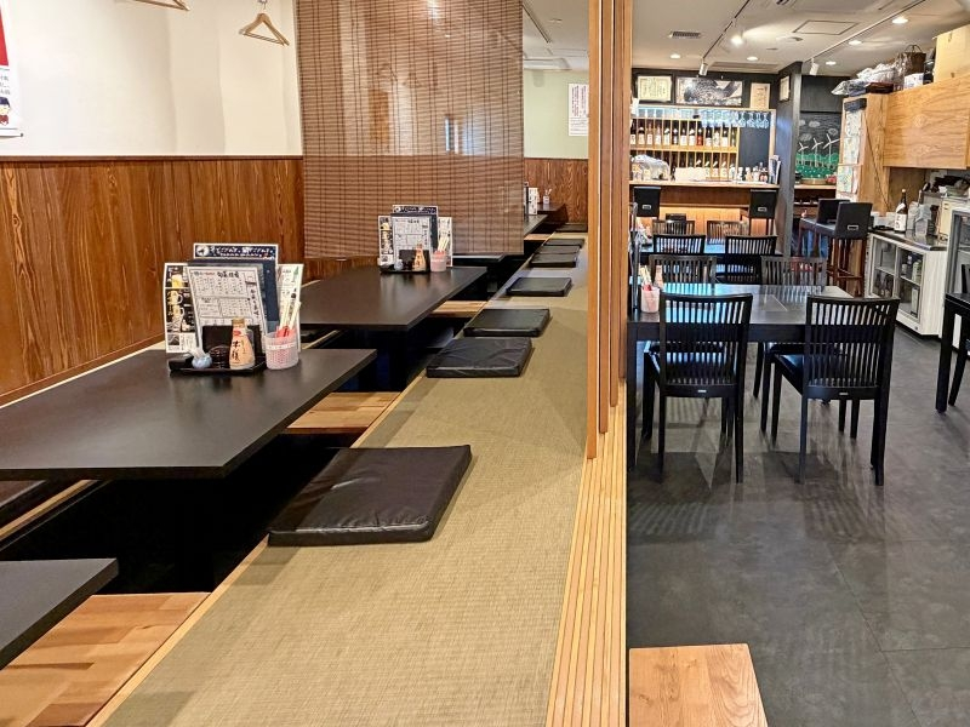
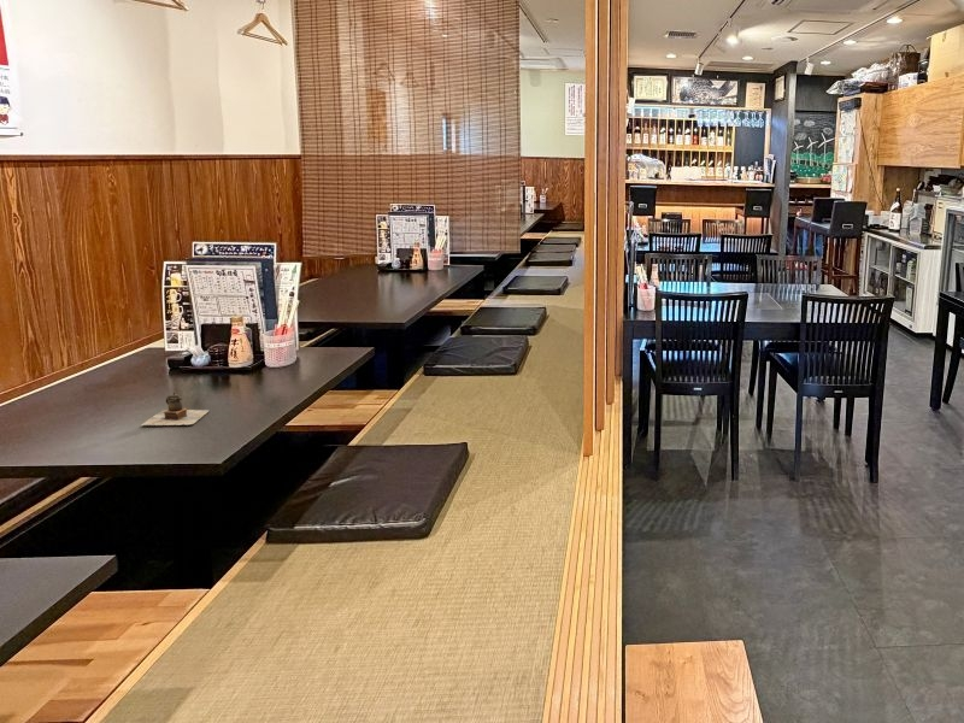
+ teapot [140,390,210,427]
